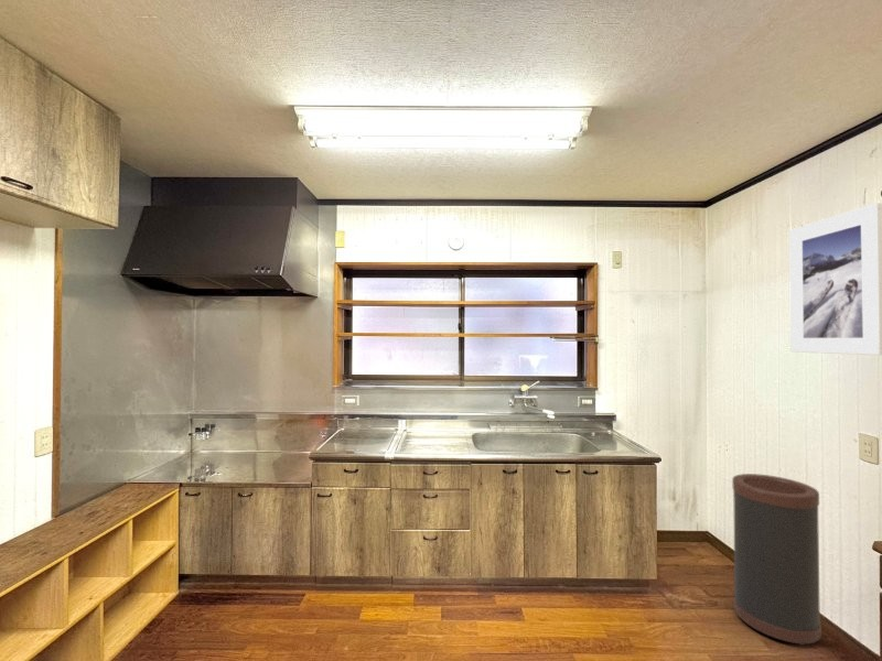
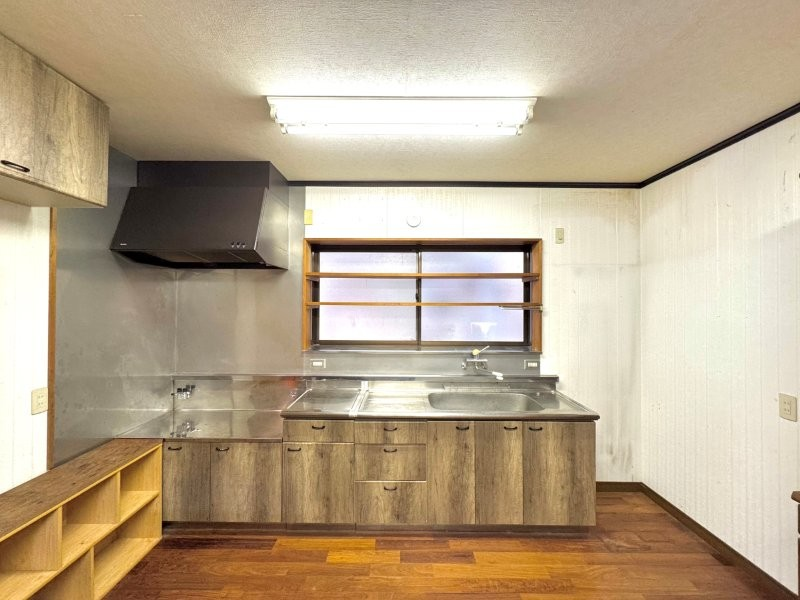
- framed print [788,202,882,356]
- trash can [731,473,822,647]
